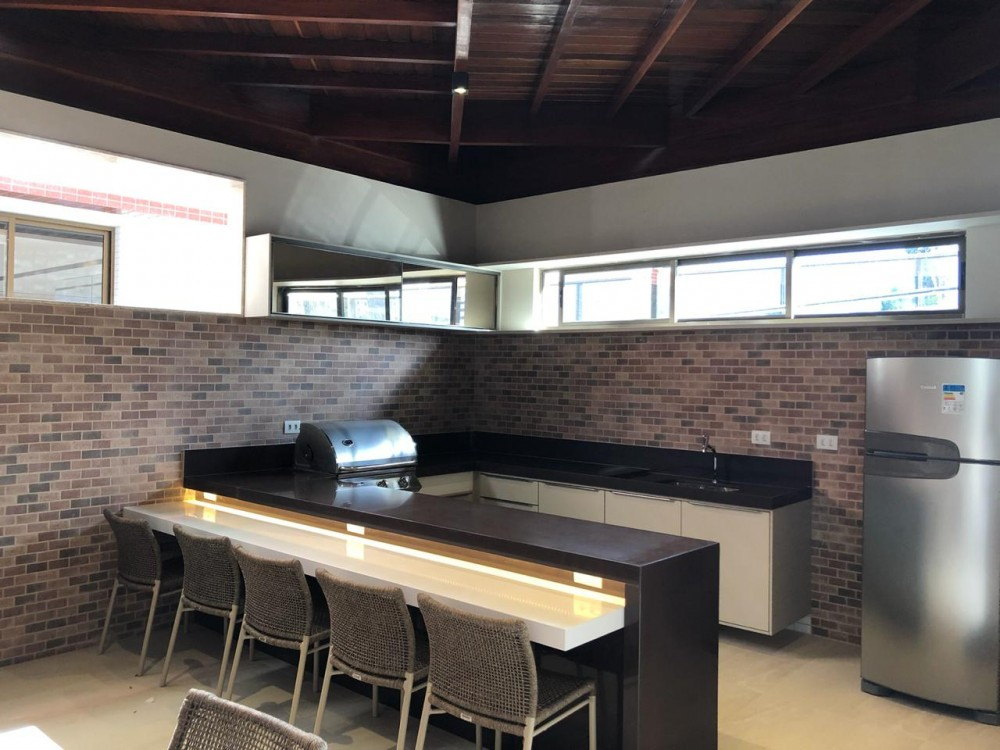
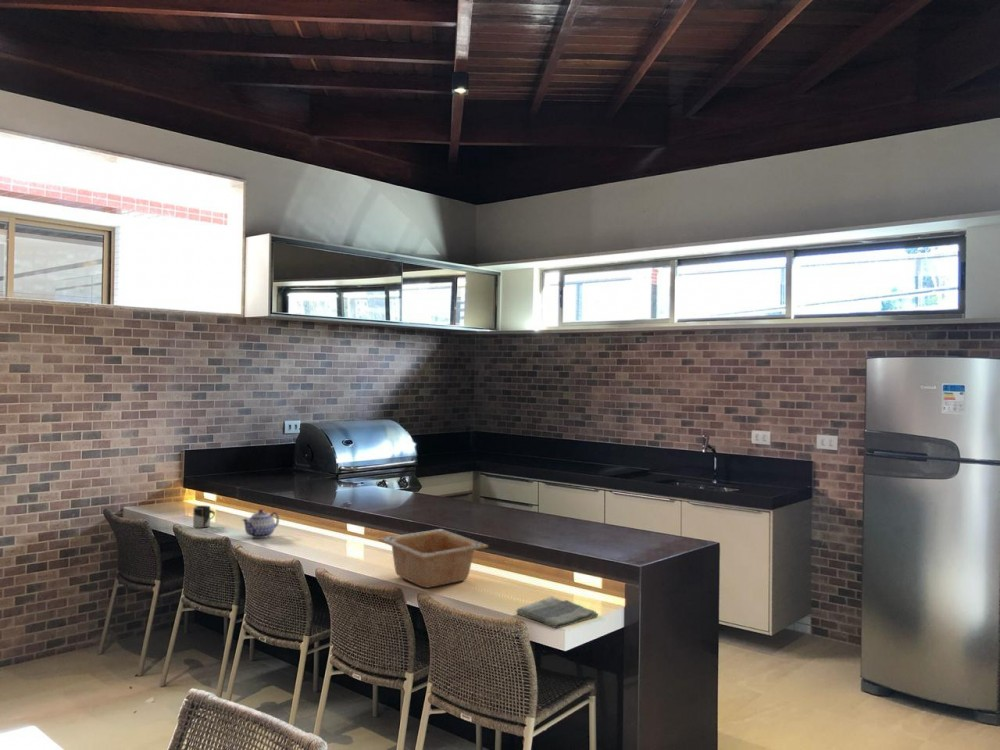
+ cup [192,505,216,529]
+ teapot [241,508,280,539]
+ dish towel [515,595,599,629]
+ serving bowl [378,528,489,589]
